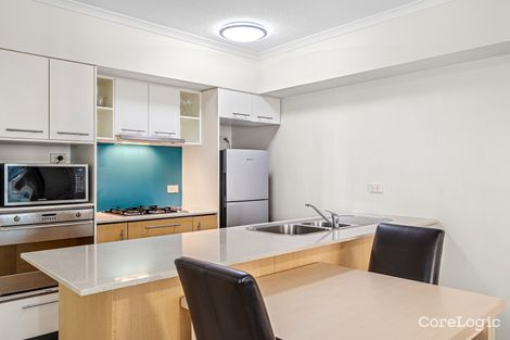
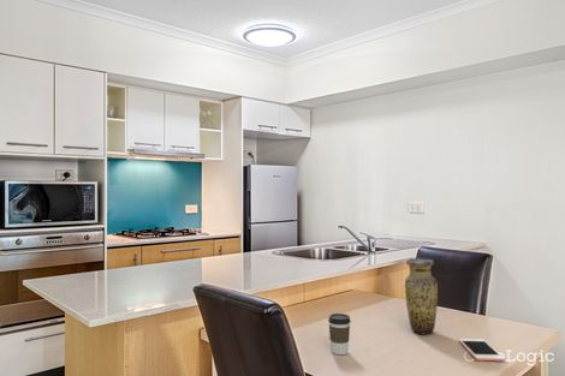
+ cell phone [458,338,505,362]
+ vase [404,257,439,335]
+ coffee cup [327,312,352,356]
